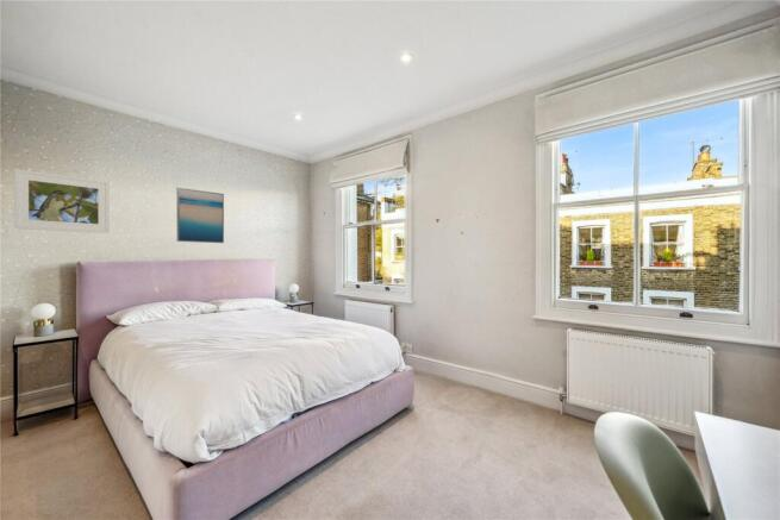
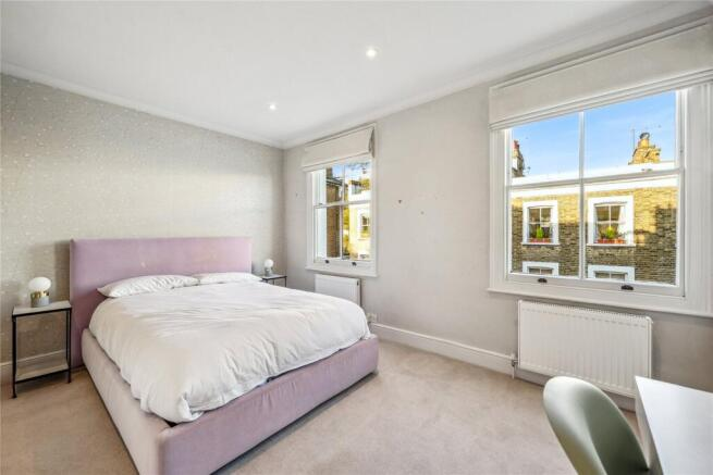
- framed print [13,168,111,234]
- wall art [176,186,225,244]
